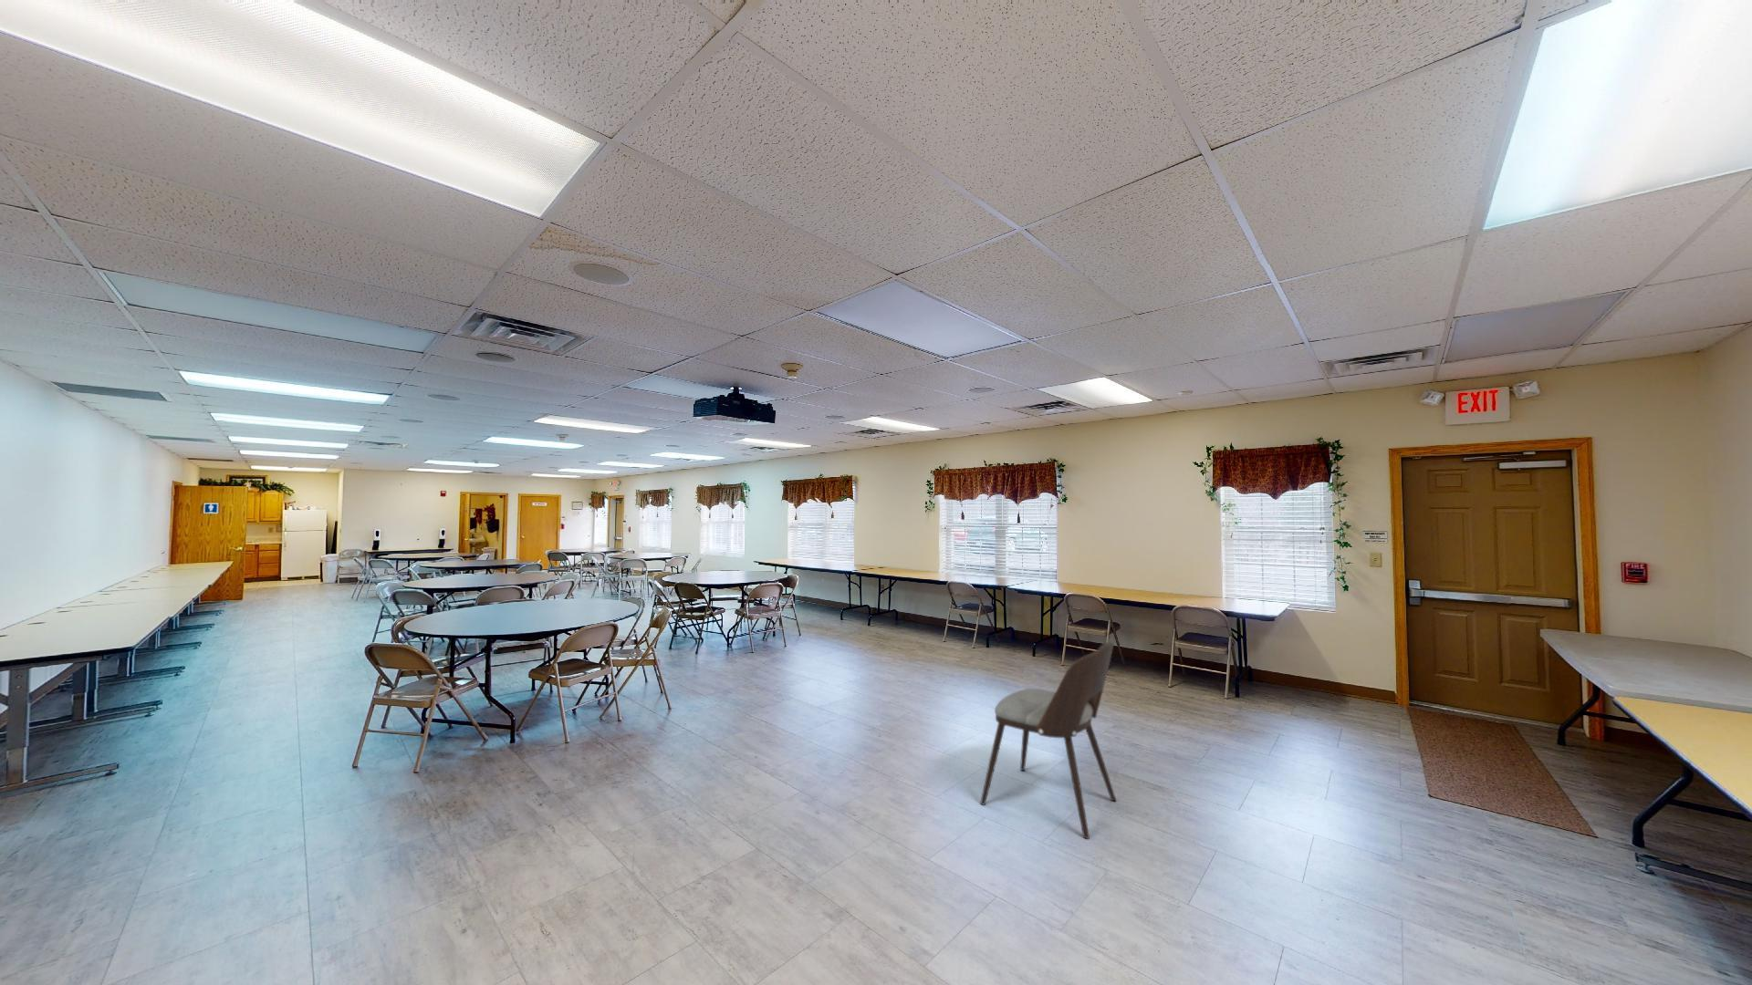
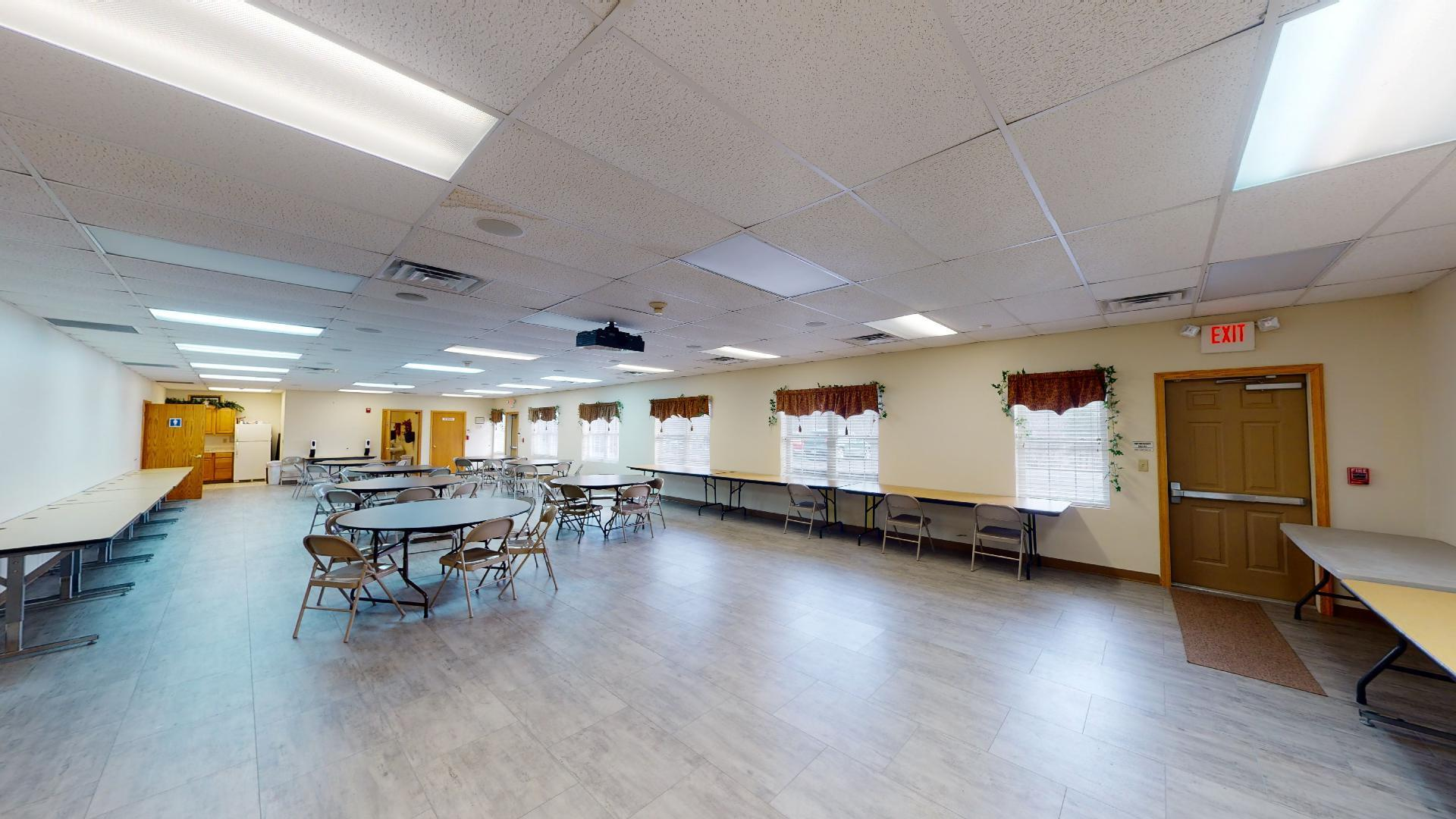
- dining chair [979,641,1117,839]
